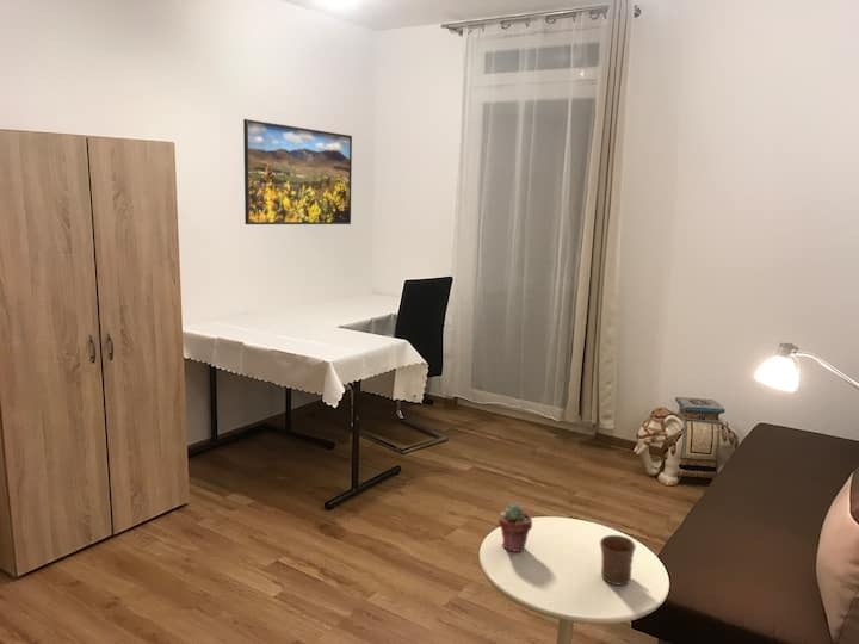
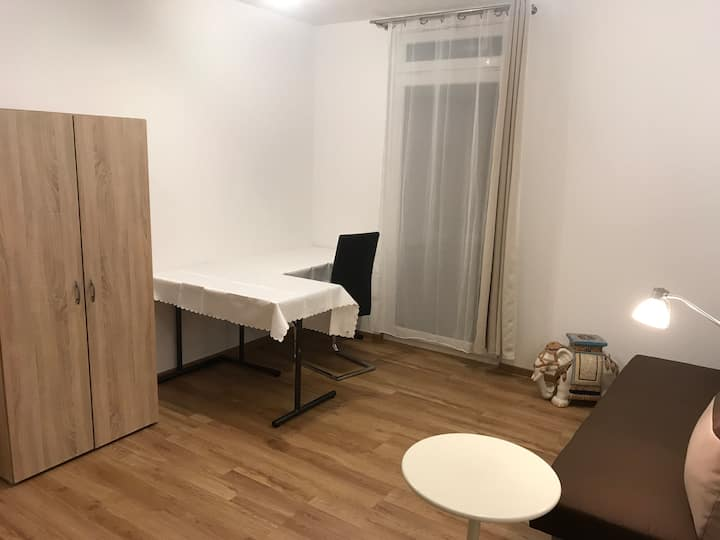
- potted succulent [498,503,533,553]
- mug [599,534,637,586]
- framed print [242,118,353,225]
